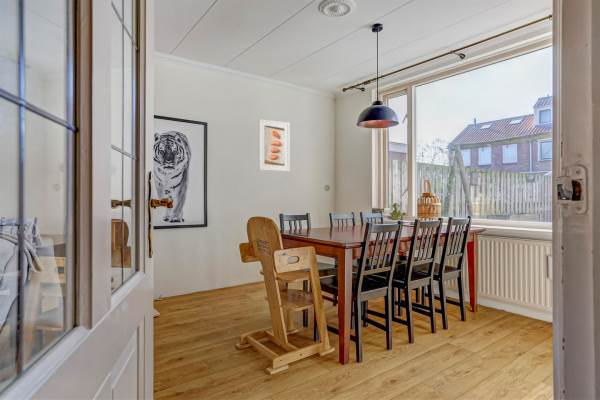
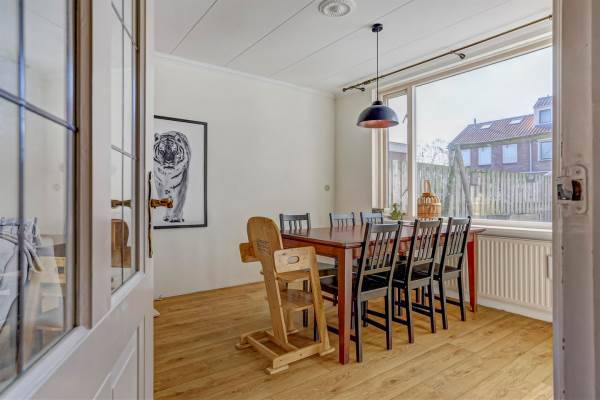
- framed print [258,118,291,172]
